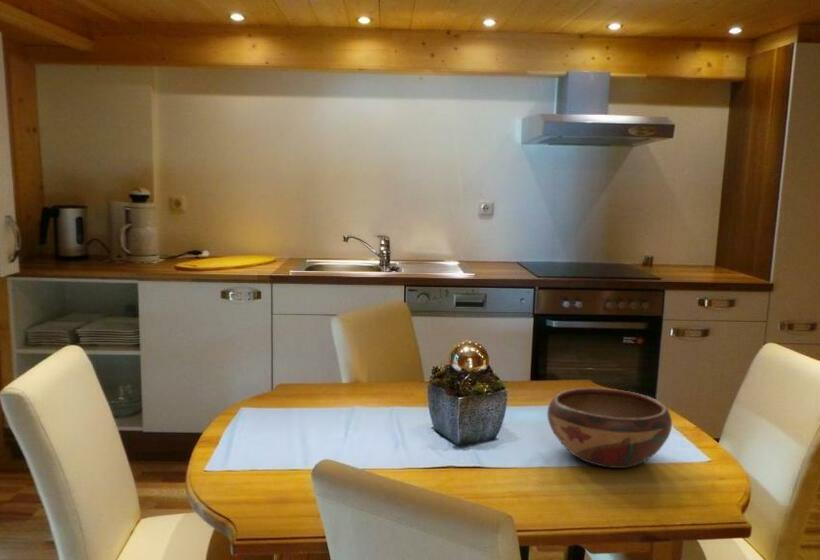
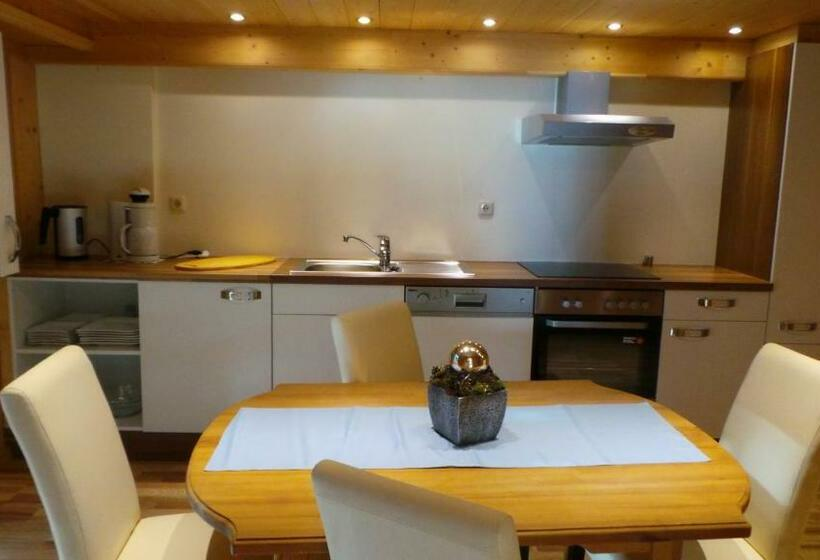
- decorative bowl [546,387,673,469]
